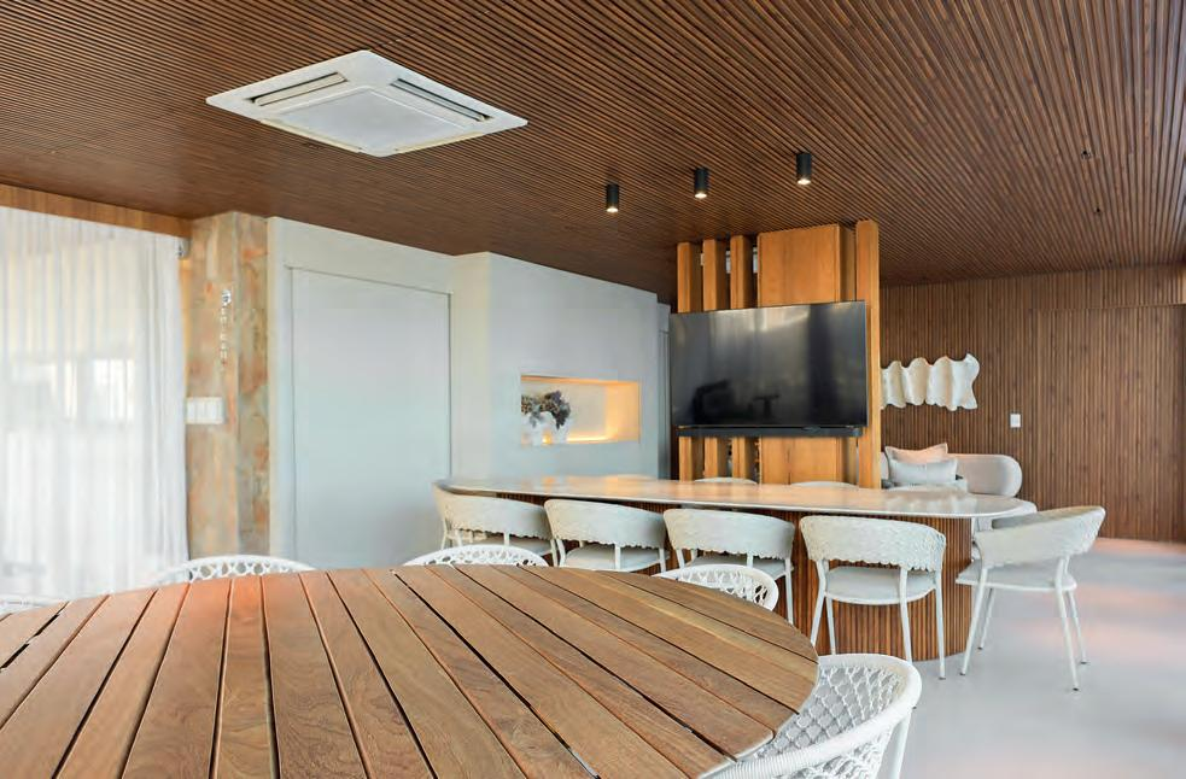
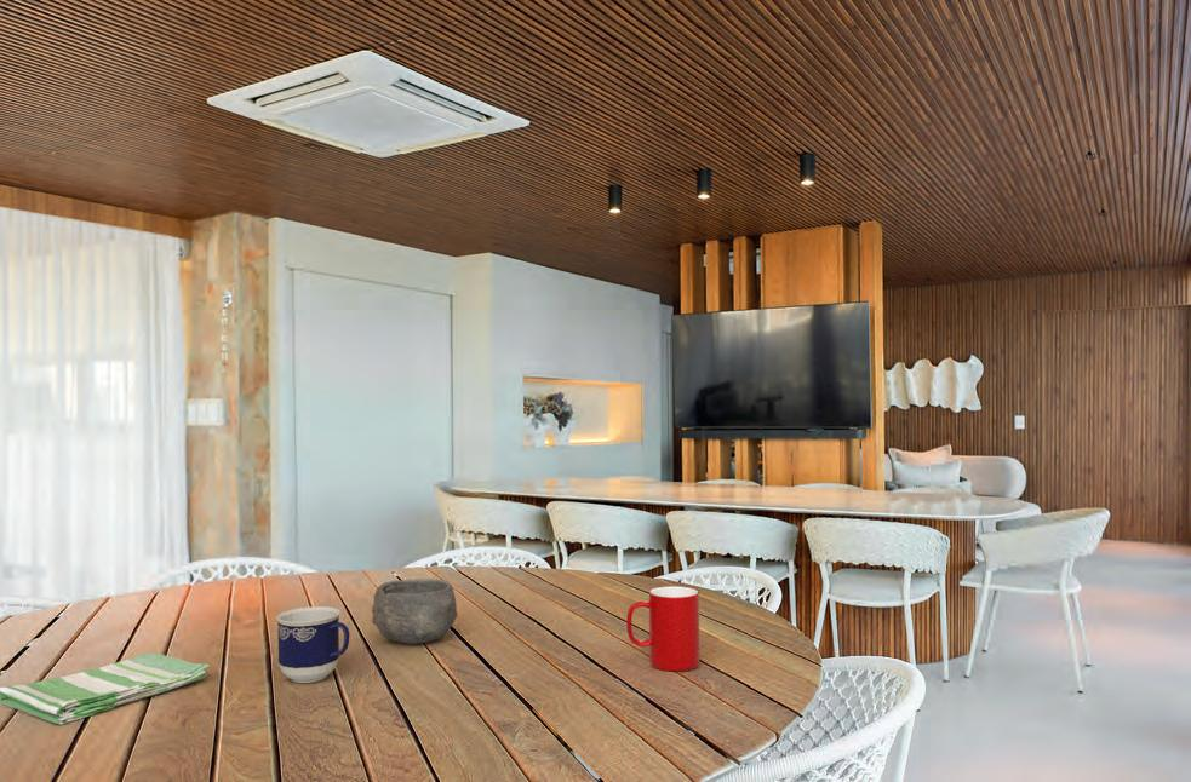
+ dish towel [0,651,211,726]
+ cup [275,605,350,684]
+ bowl [371,577,459,645]
+ cup [625,586,700,672]
